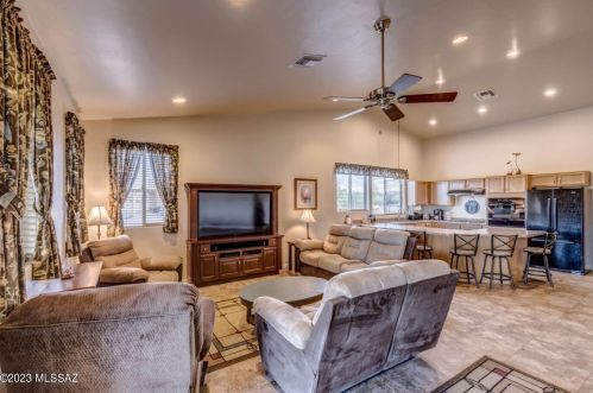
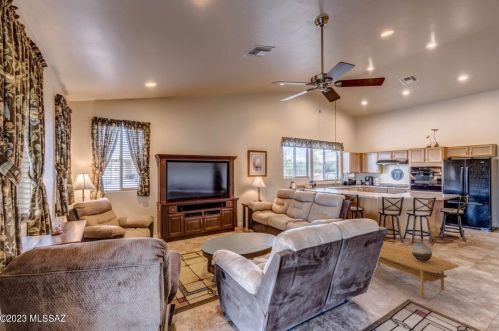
+ coffee table [377,241,460,299]
+ decorative sphere [411,243,433,261]
